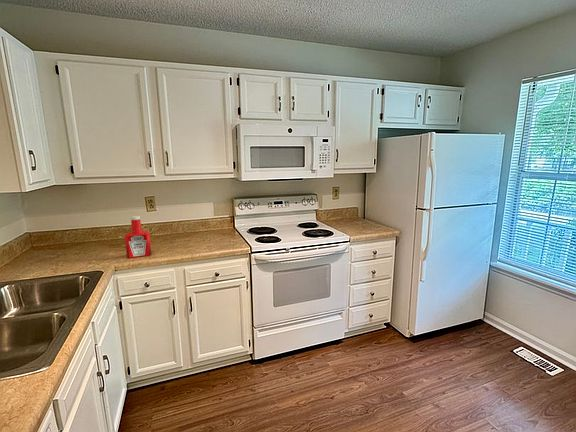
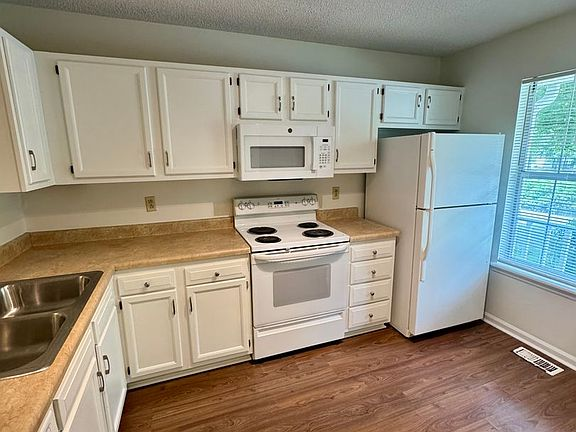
- soap bottle [124,215,152,259]
